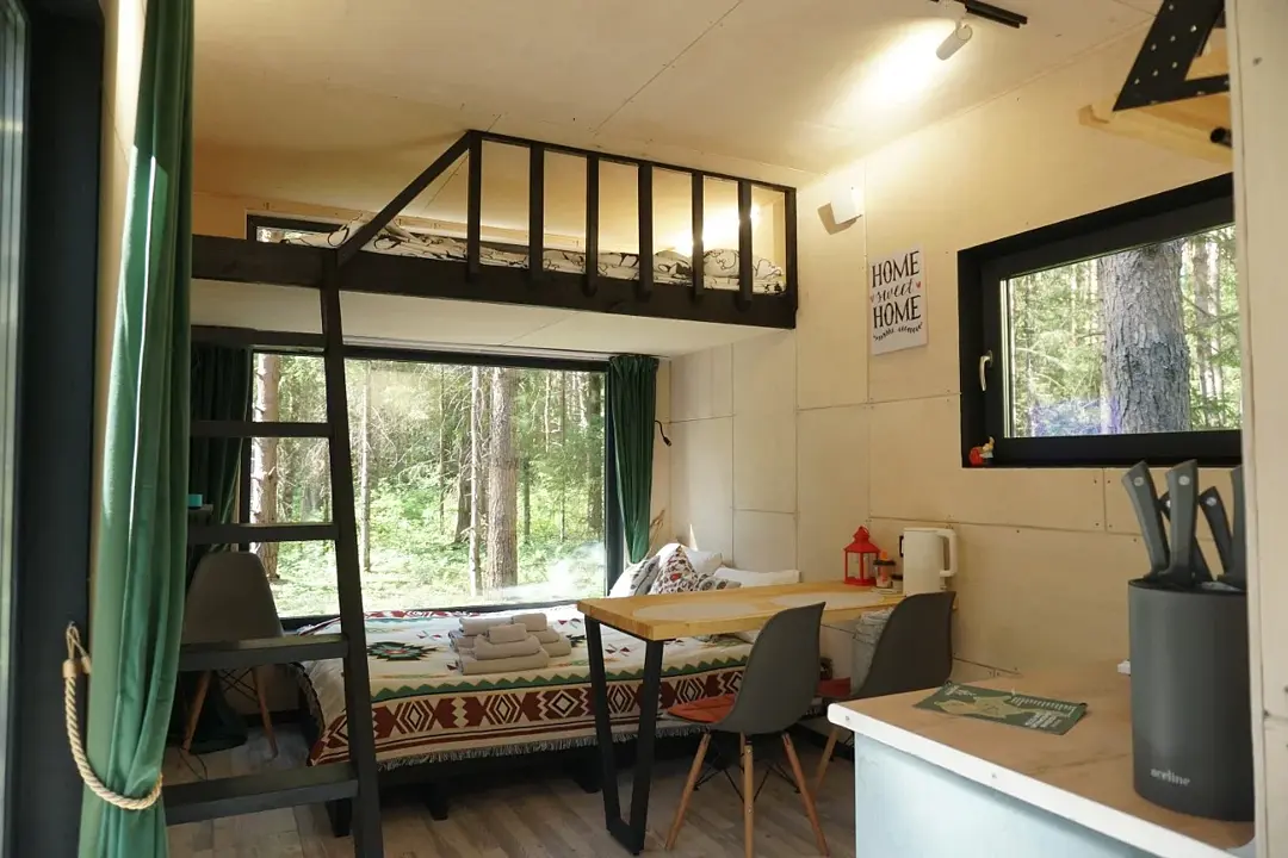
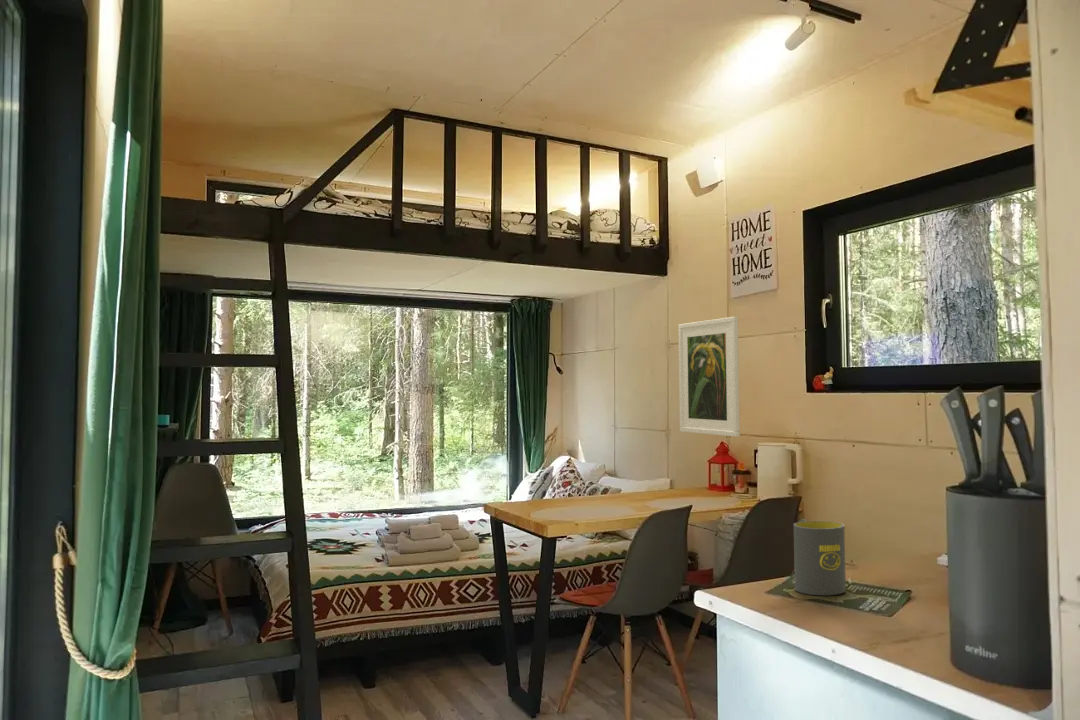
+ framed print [677,316,741,438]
+ mug [793,518,847,596]
